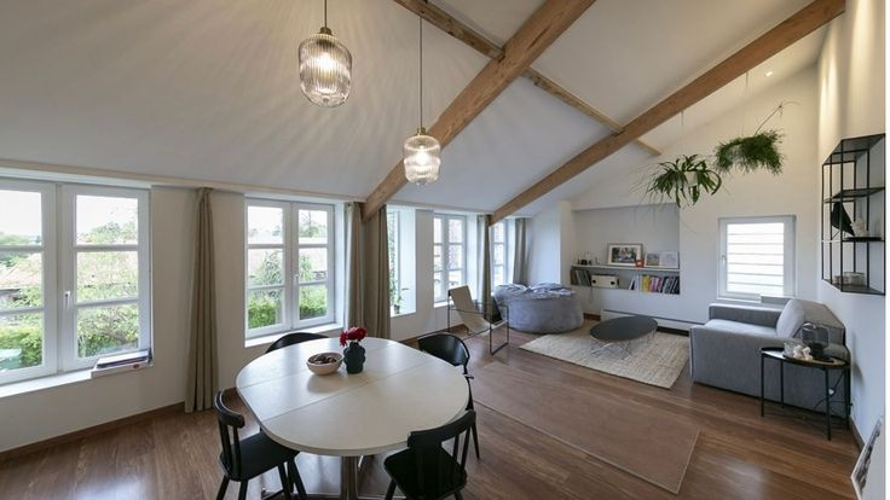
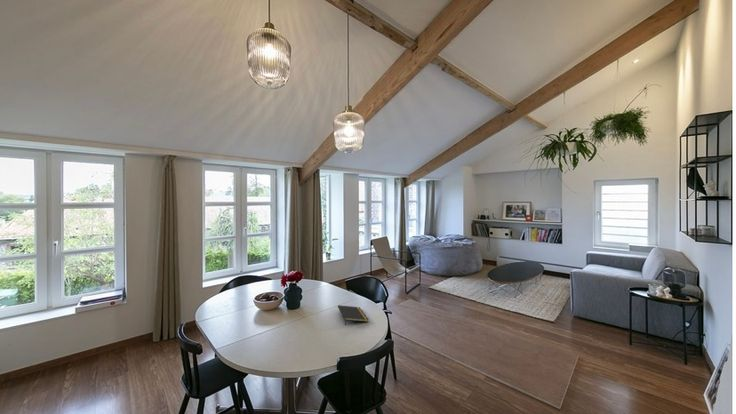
+ notepad [337,304,370,326]
